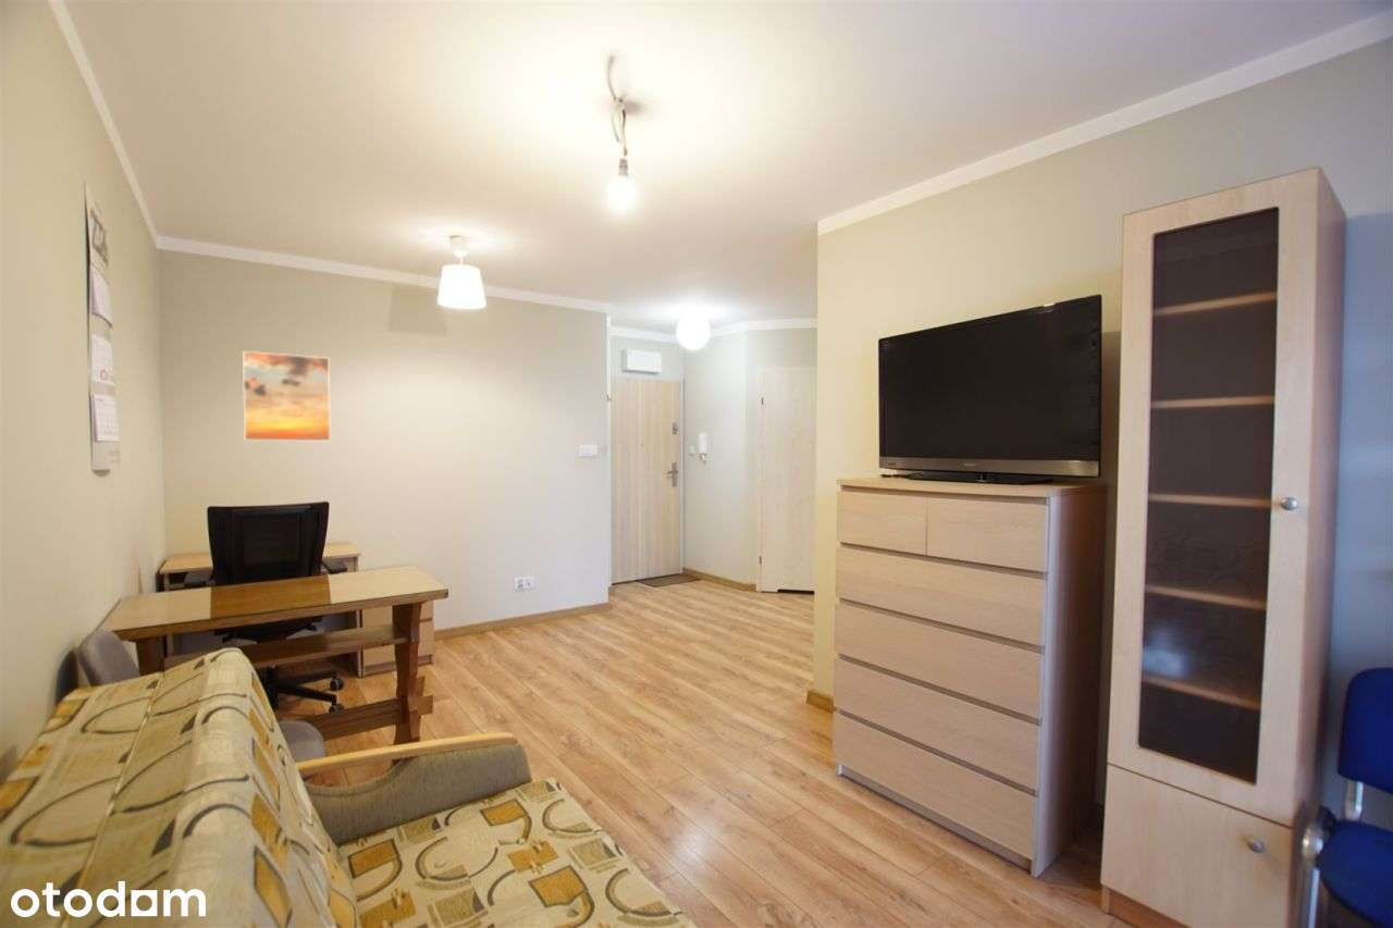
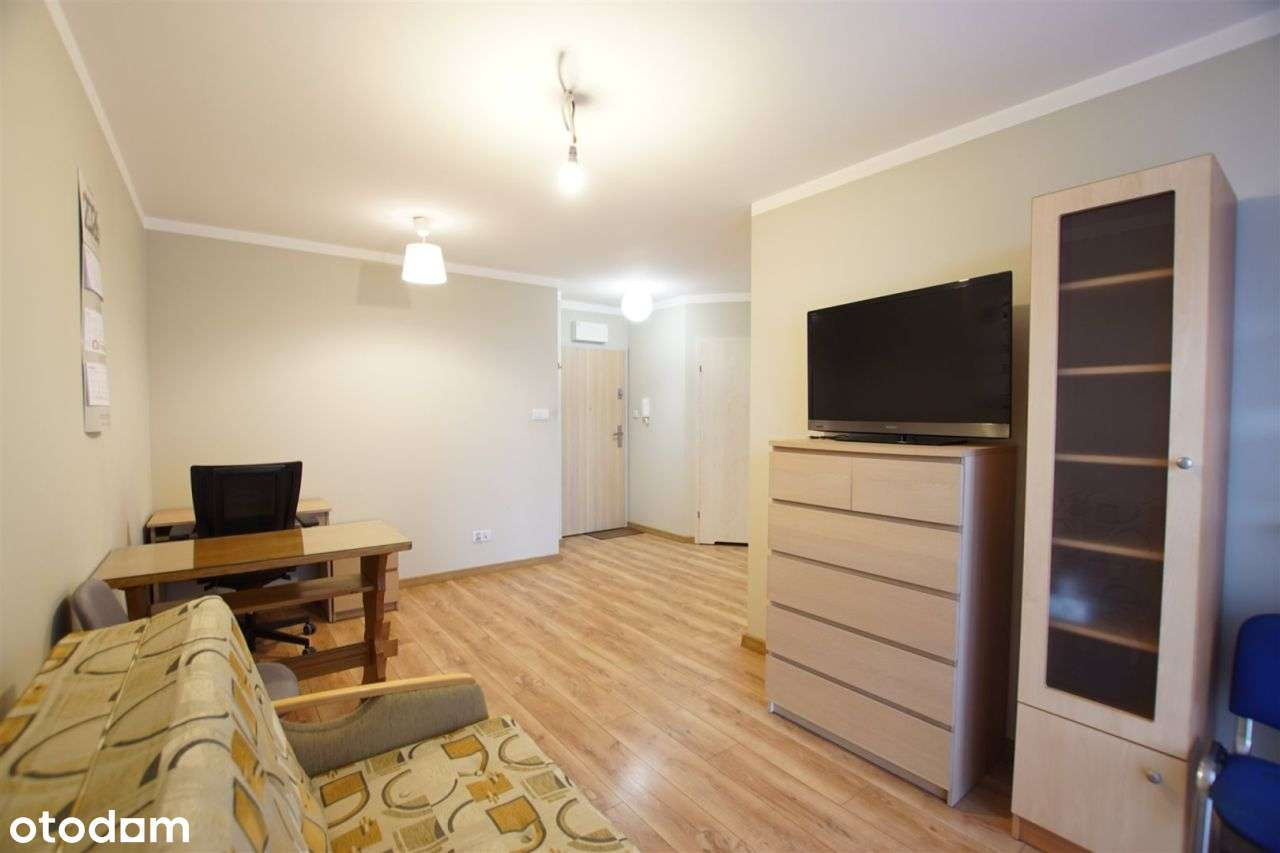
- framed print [242,350,332,442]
